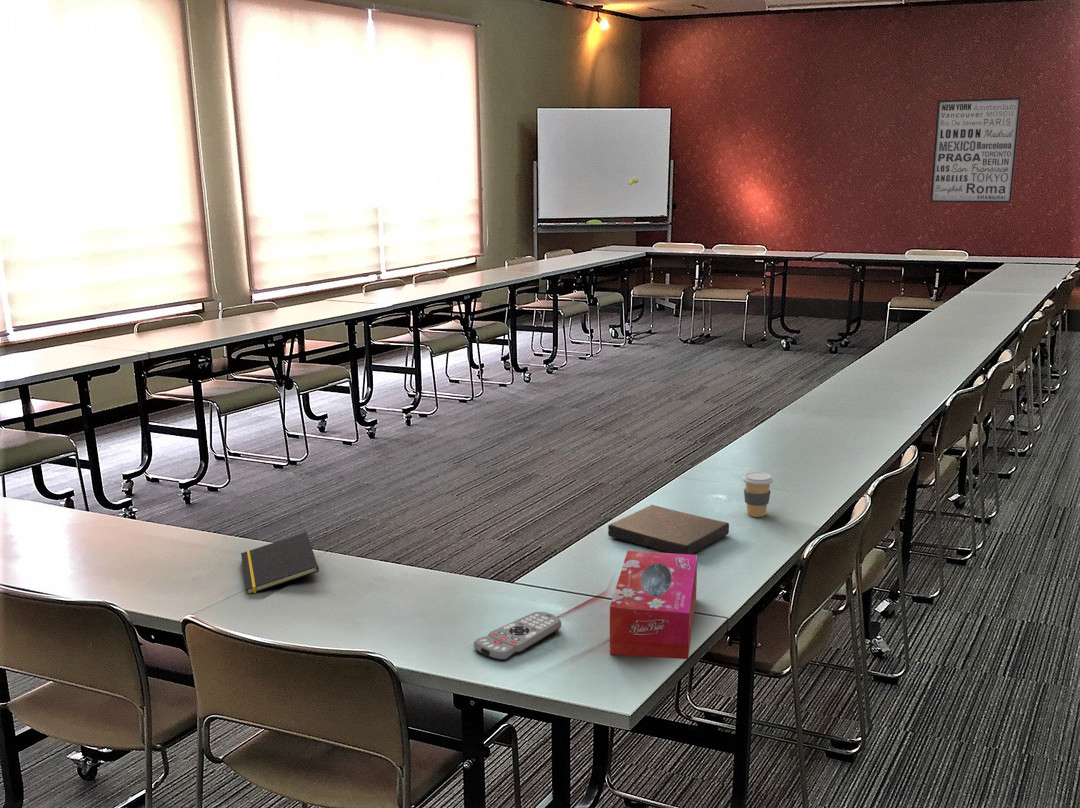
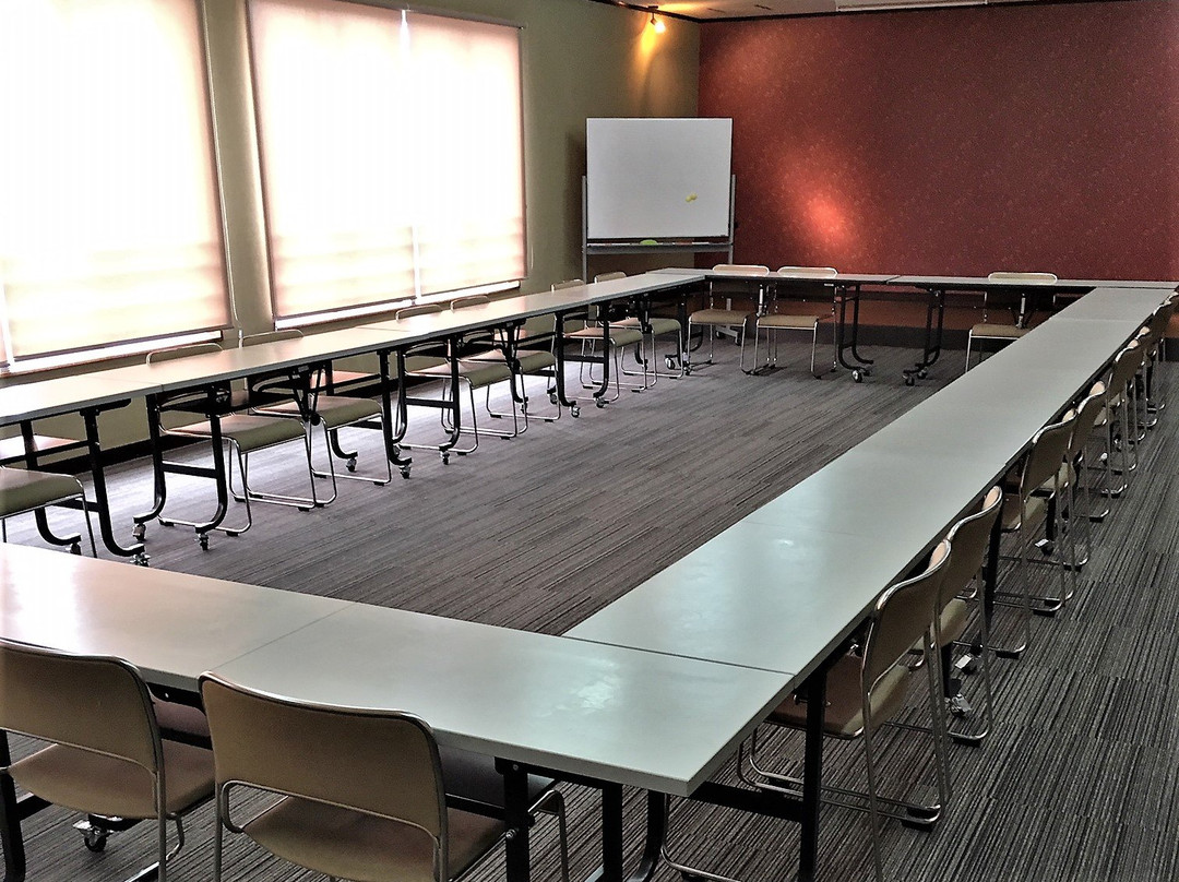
- tissue box [609,550,698,660]
- remote control [473,611,562,662]
- notepad [240,532,320,595]
- coffee cup [741,471,774,518]
- book [607,504,730,555]
- wall art [929,97,1022,204]
